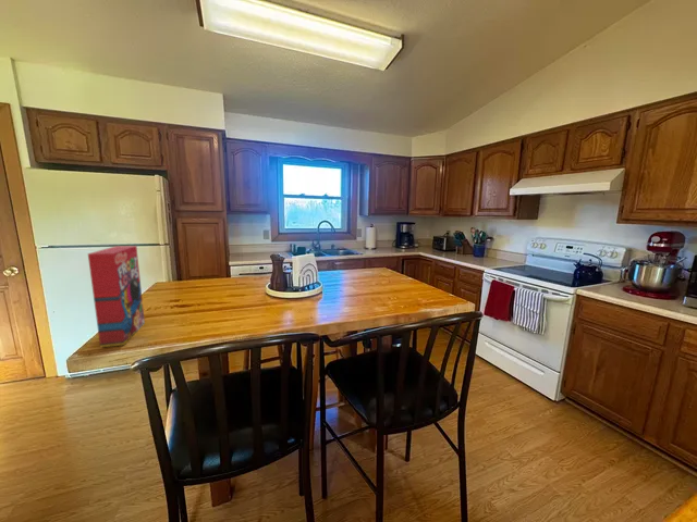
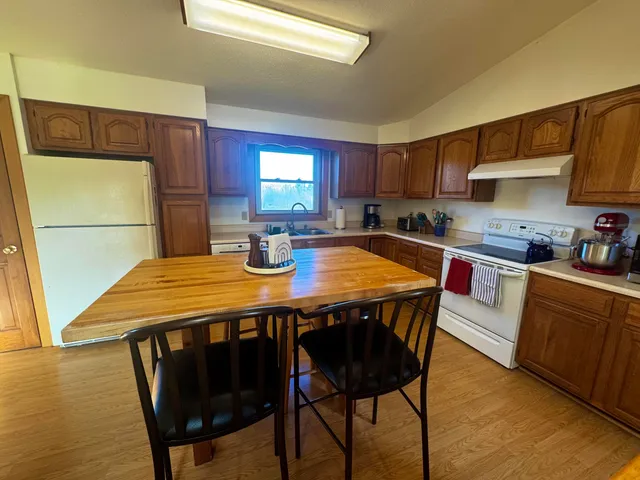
- cereal box [87,245,146,348]
